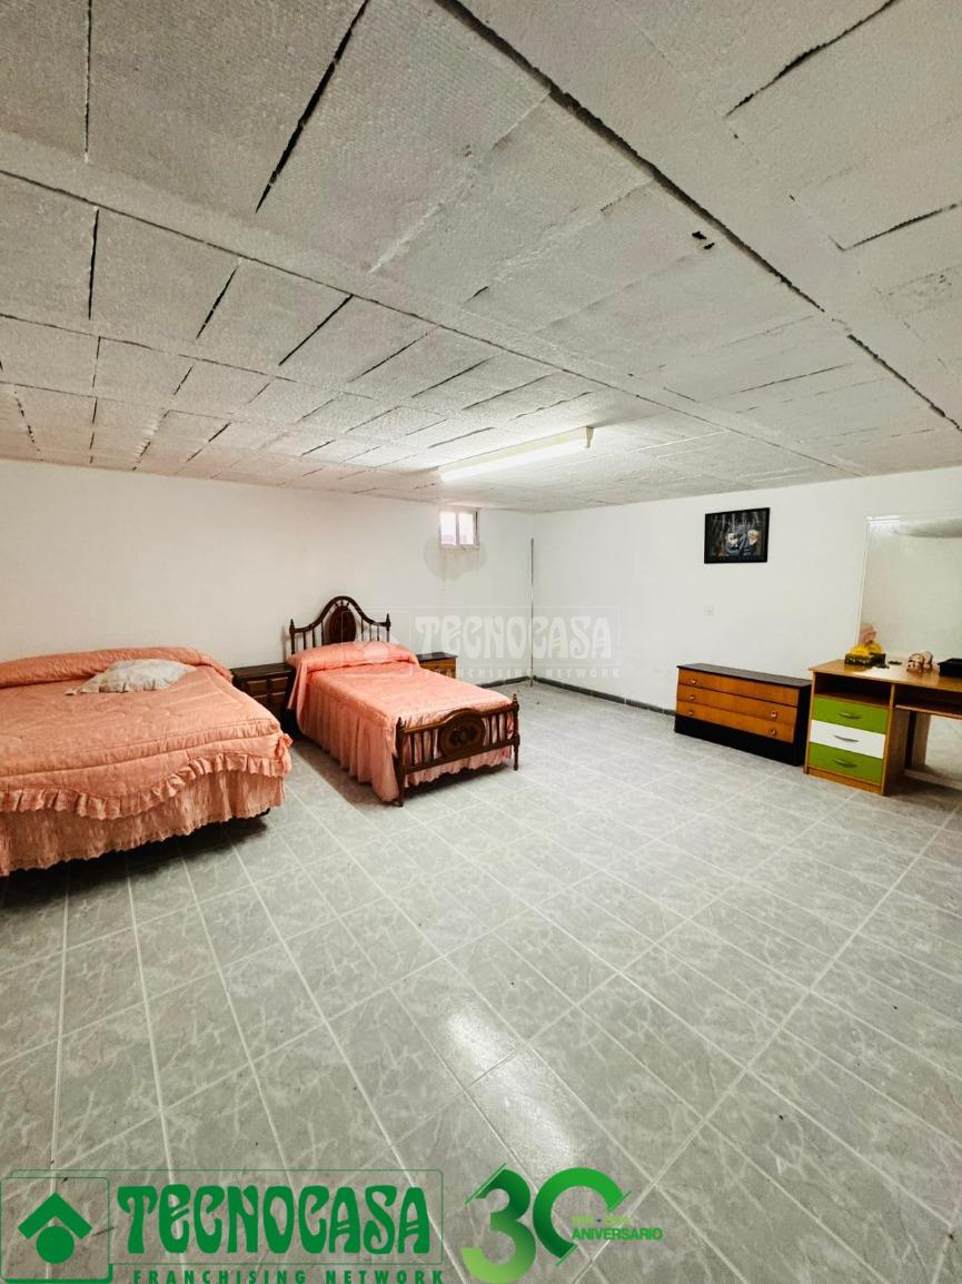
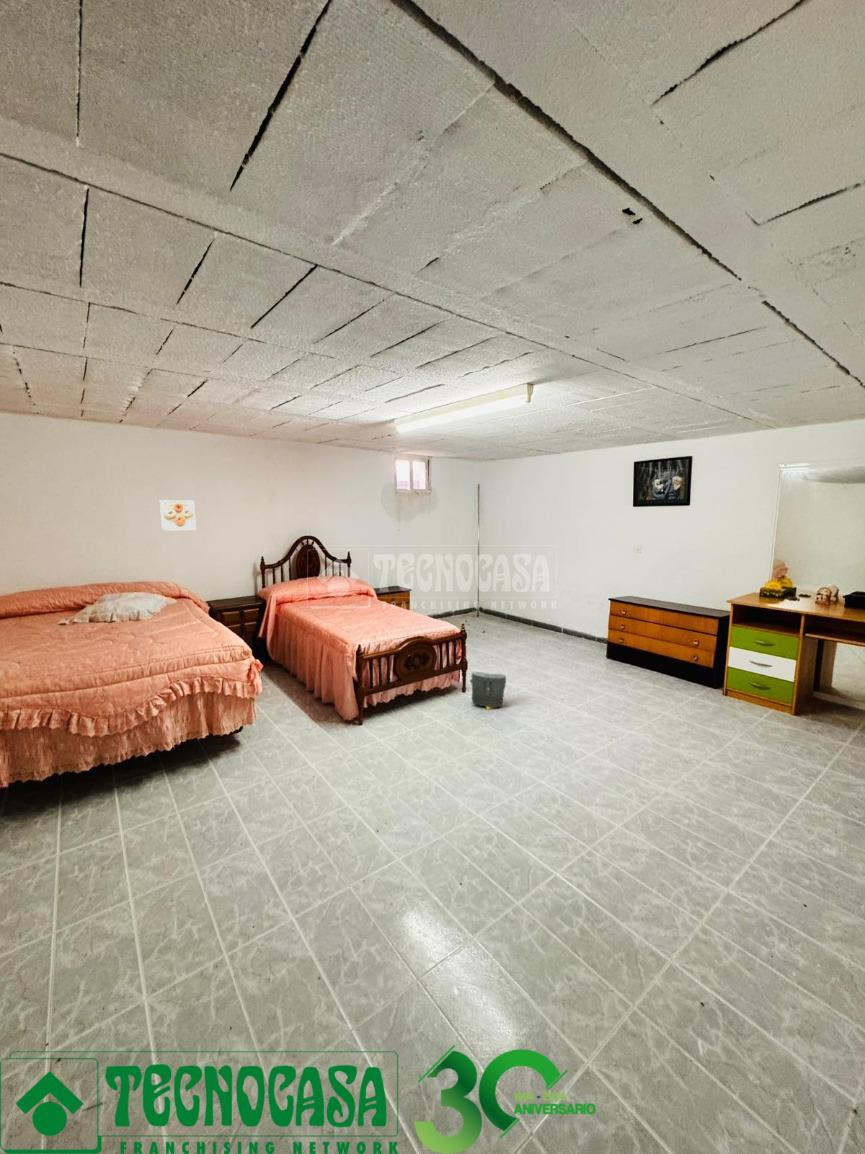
+ bag [469,671,507,711]
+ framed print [159,499,197,532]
